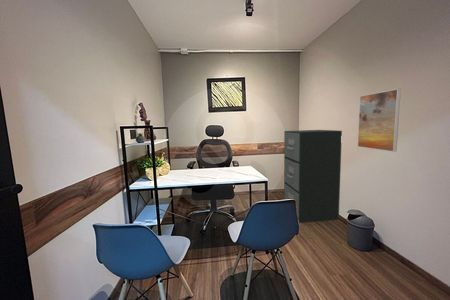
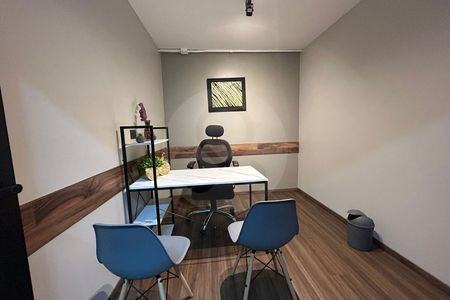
- filing cabinet [283,129,343,224]
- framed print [357,88,402,153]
